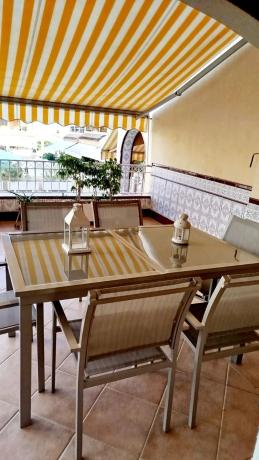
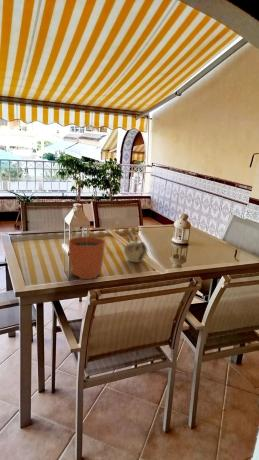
+ teapot [123,236,149,263]
+ plant pot [67,222,106,280]
